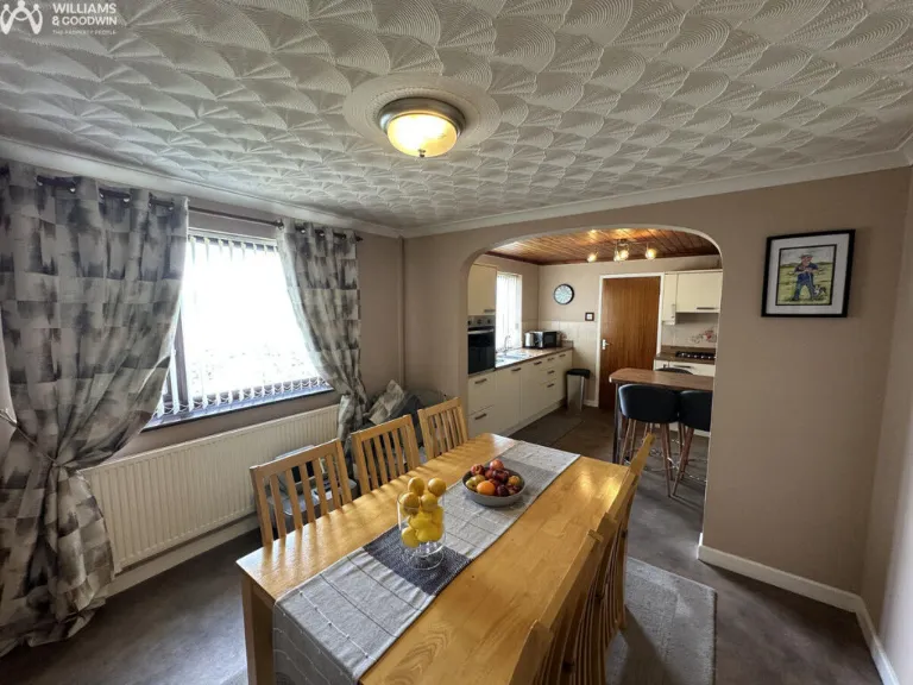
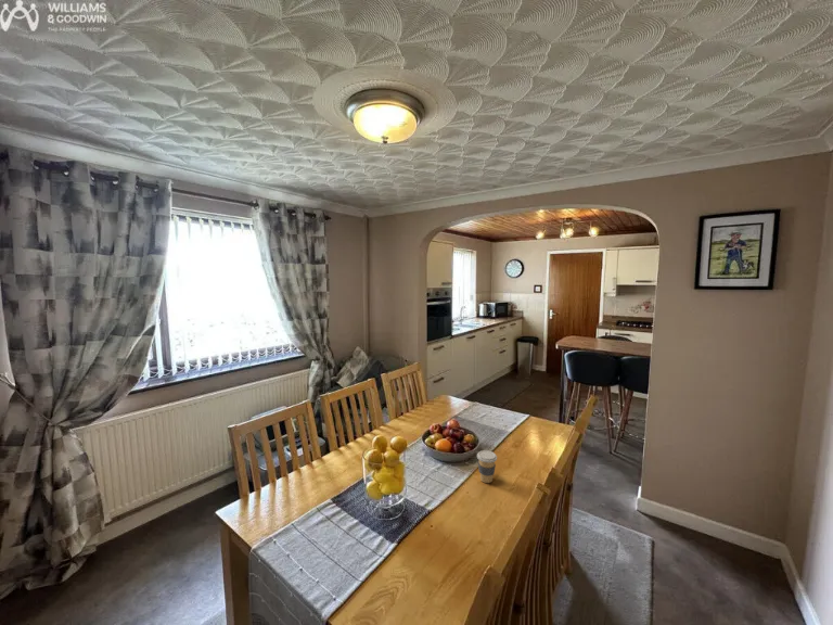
+ coffee cup [476,449,498,484]
